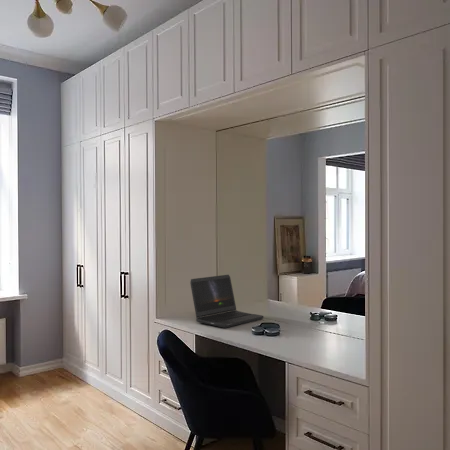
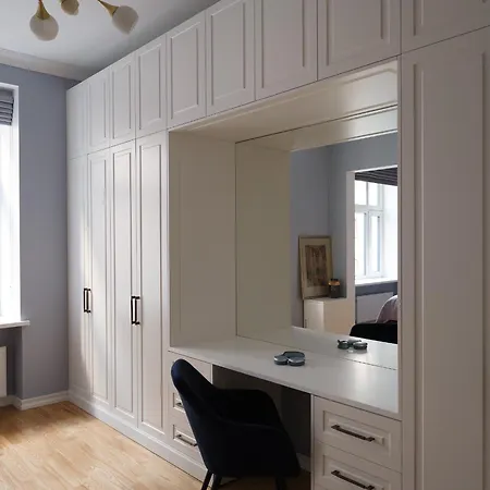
- laptop computer [189,274,265,329]
